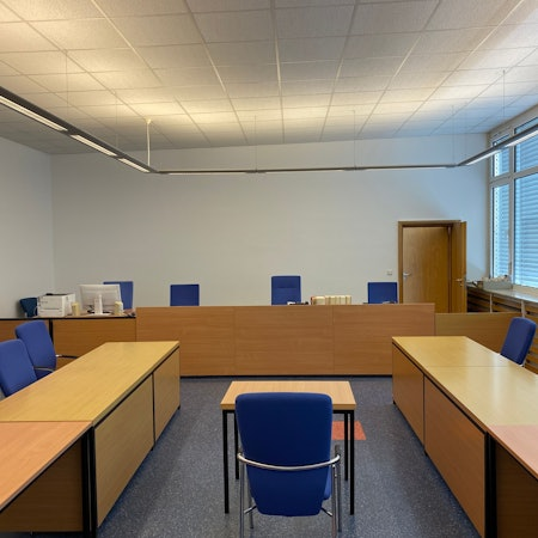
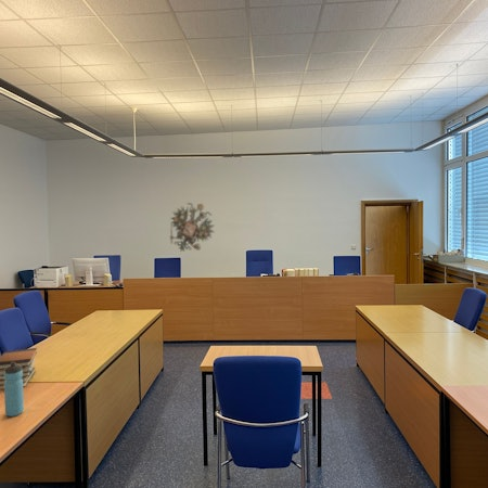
+ water bottle [3,362,25,418]
+ emblem [169,202,216,253]
+ book stack [0,347,38,390]
